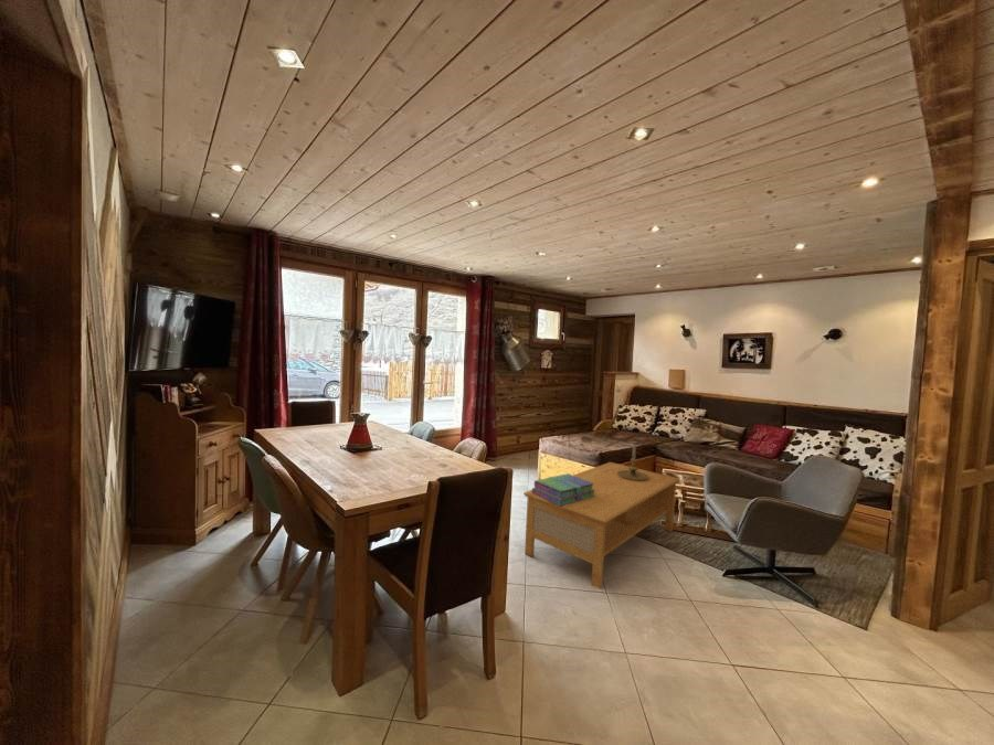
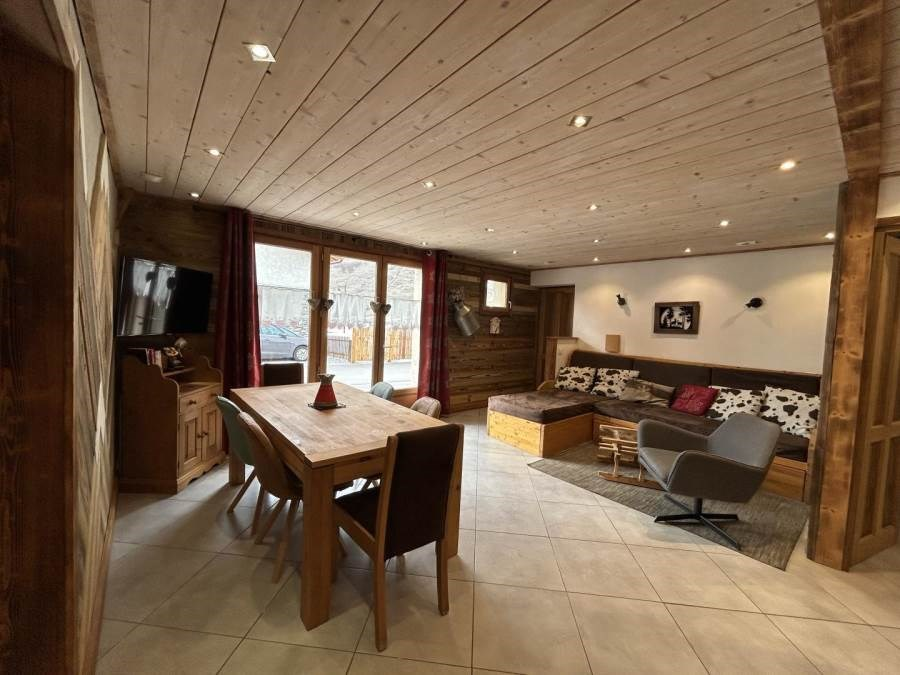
- coffee table [522,461,681,590]
- stack of books [531,472,595,505]
- candle holder [617,443,648,480]
